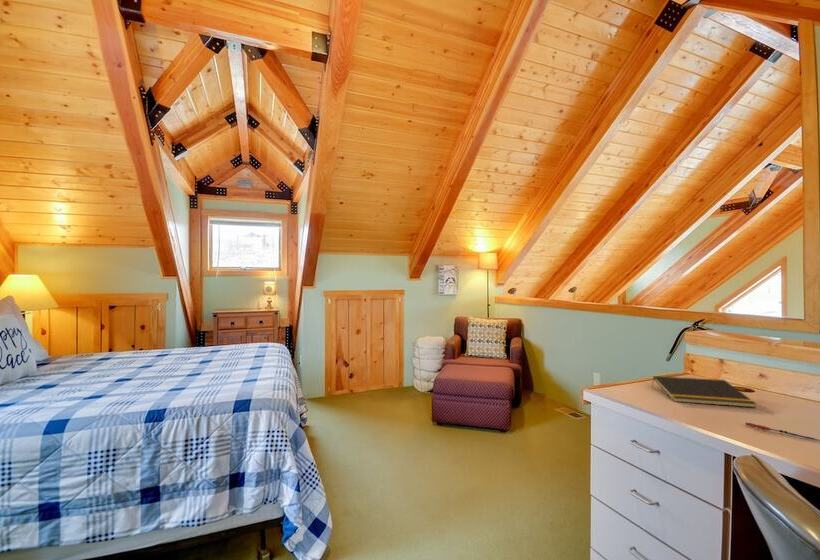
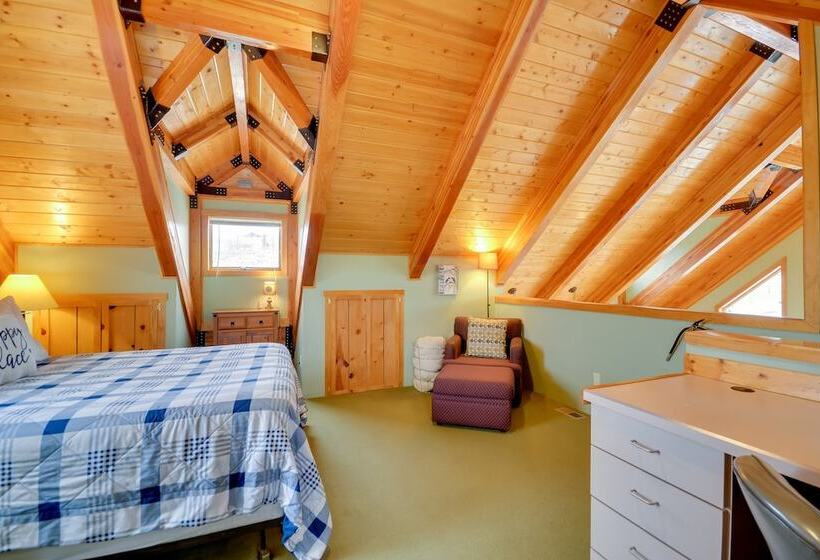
- pen [745,422,820,442]
- notepad [651,375,757,408]
